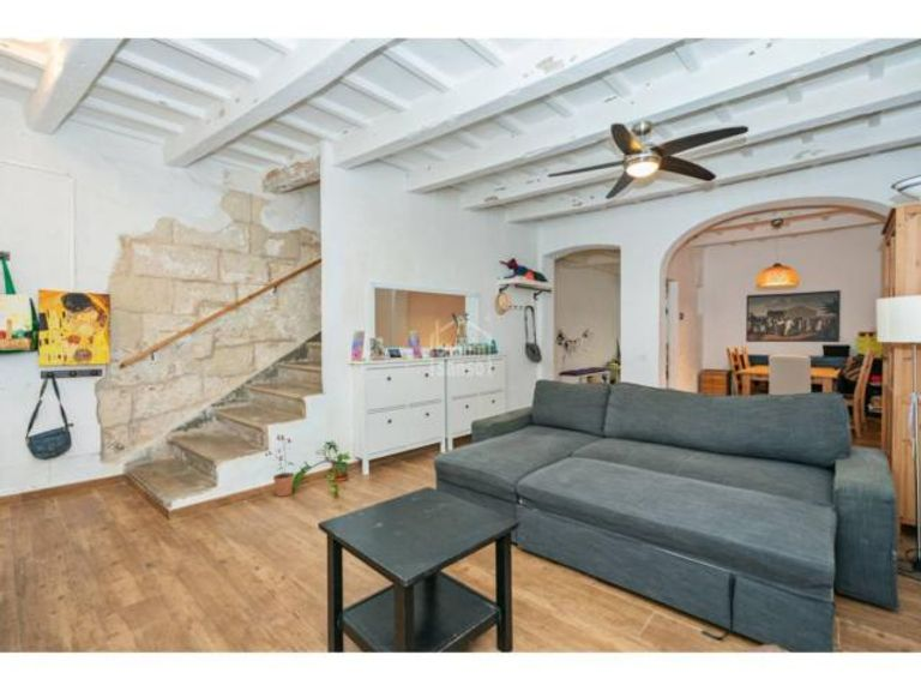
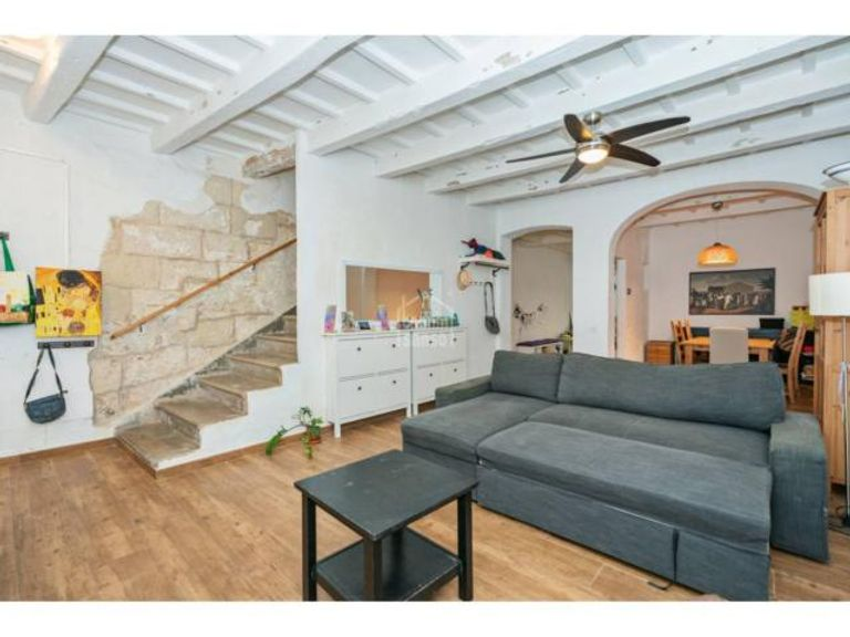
- potted plant [264,433,296,498]
